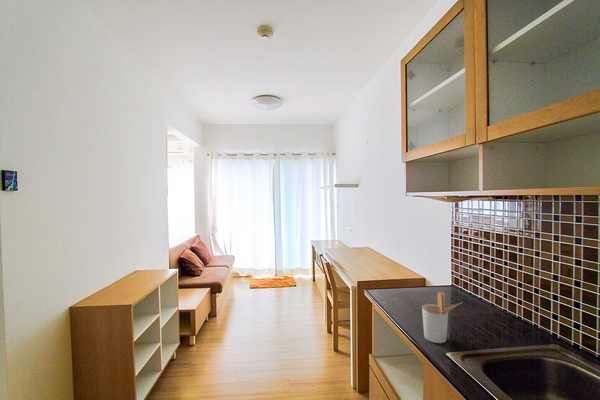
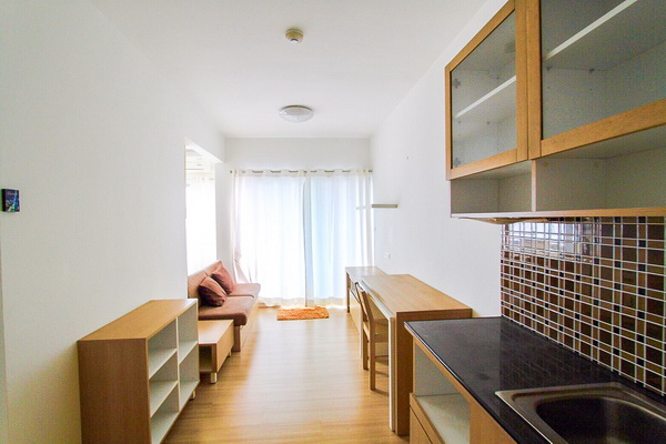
- utensil holder [421,291,464,344]
